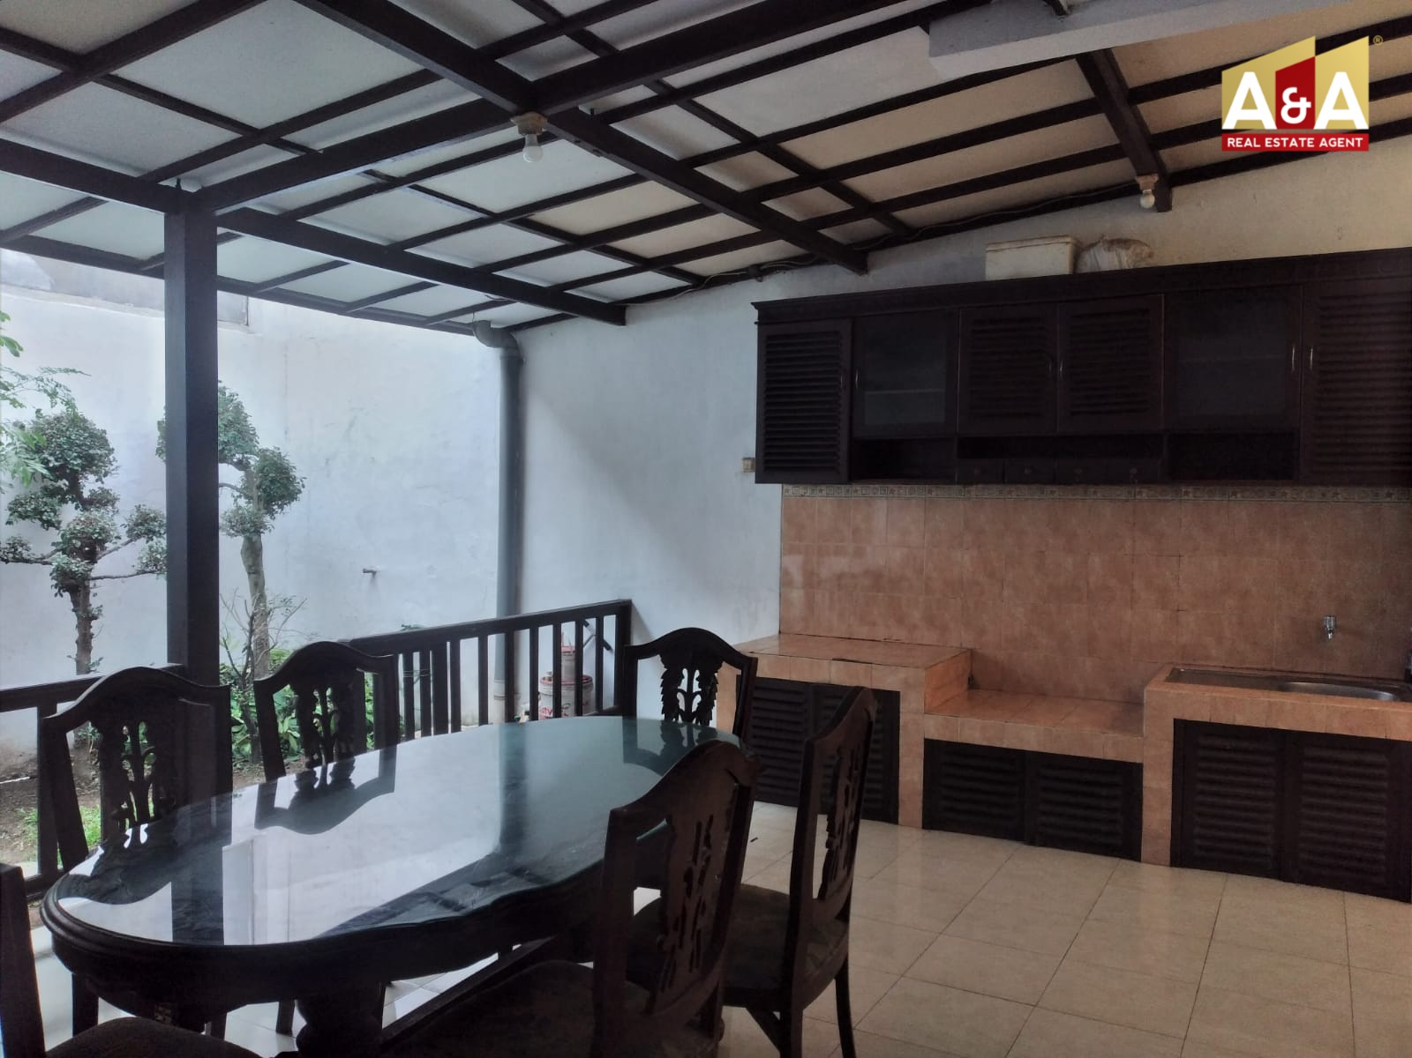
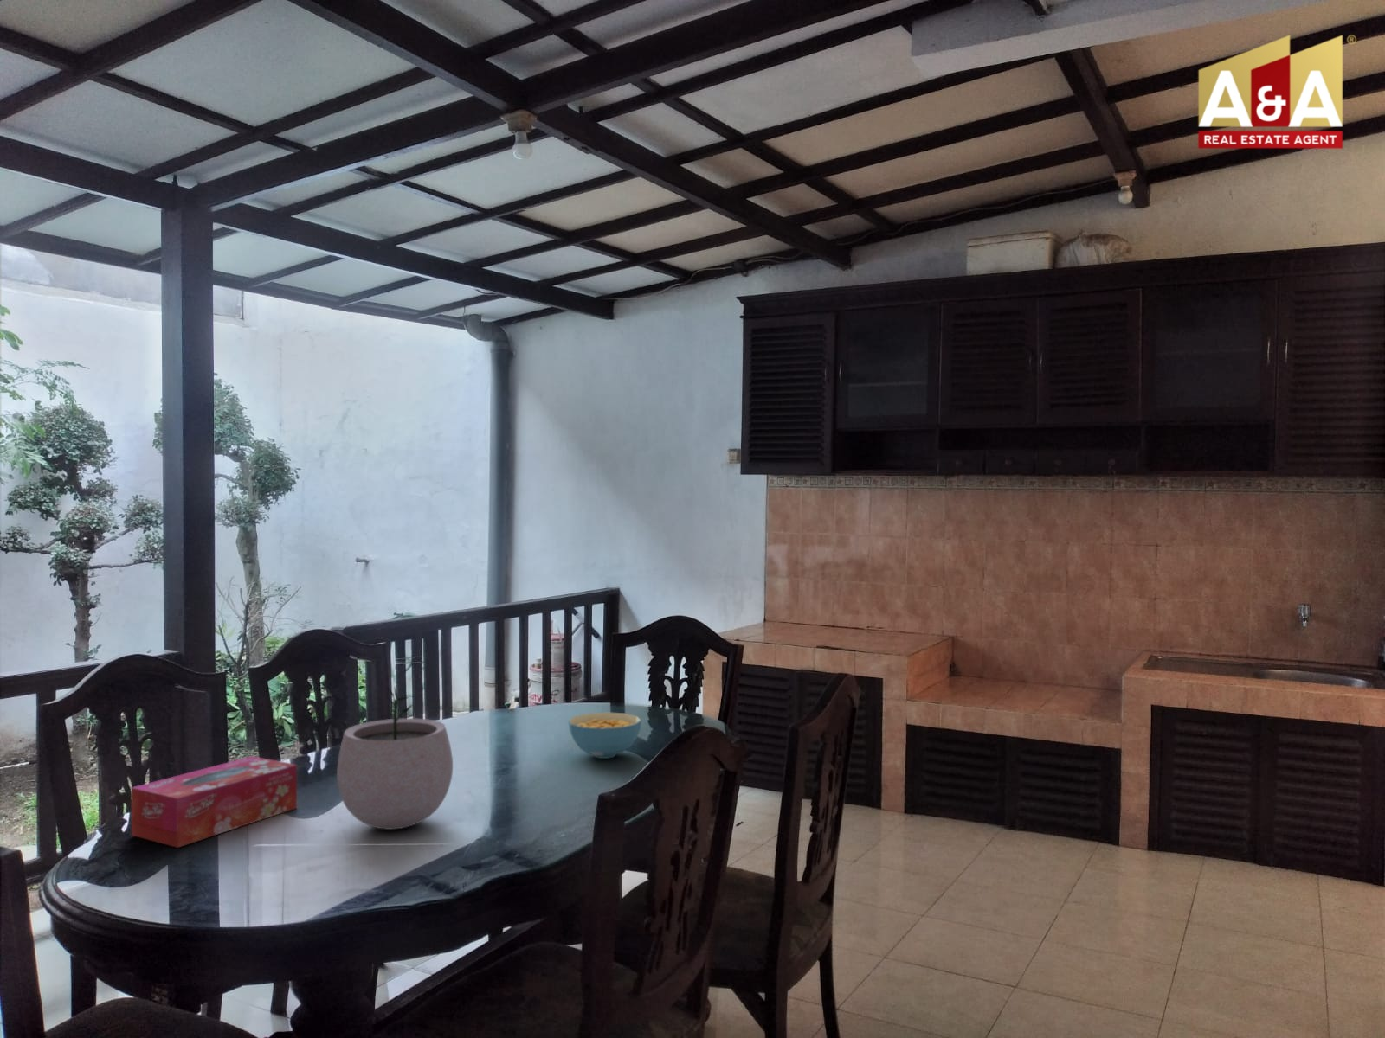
+ plant pot [336,687,454,831]
+ tissue box [131,756,298,848]
+ cereal bowl [567,712,642,760]
